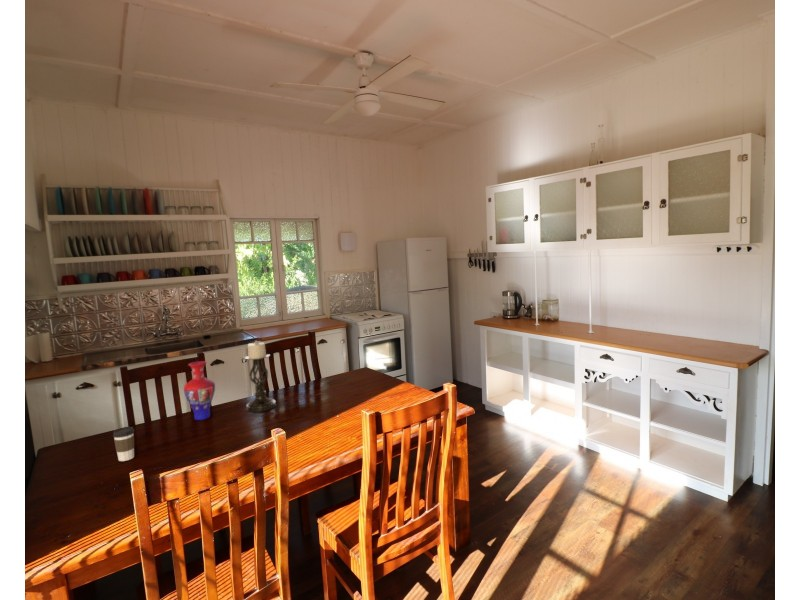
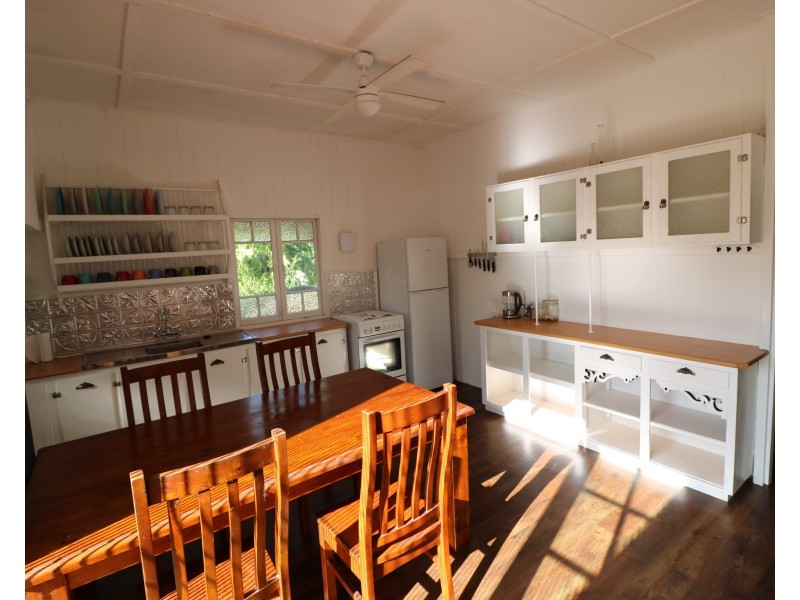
- vase [183,360,216,421]
- candle holder [244,340,277,413]
- coffee cup [112,426,135,462]
